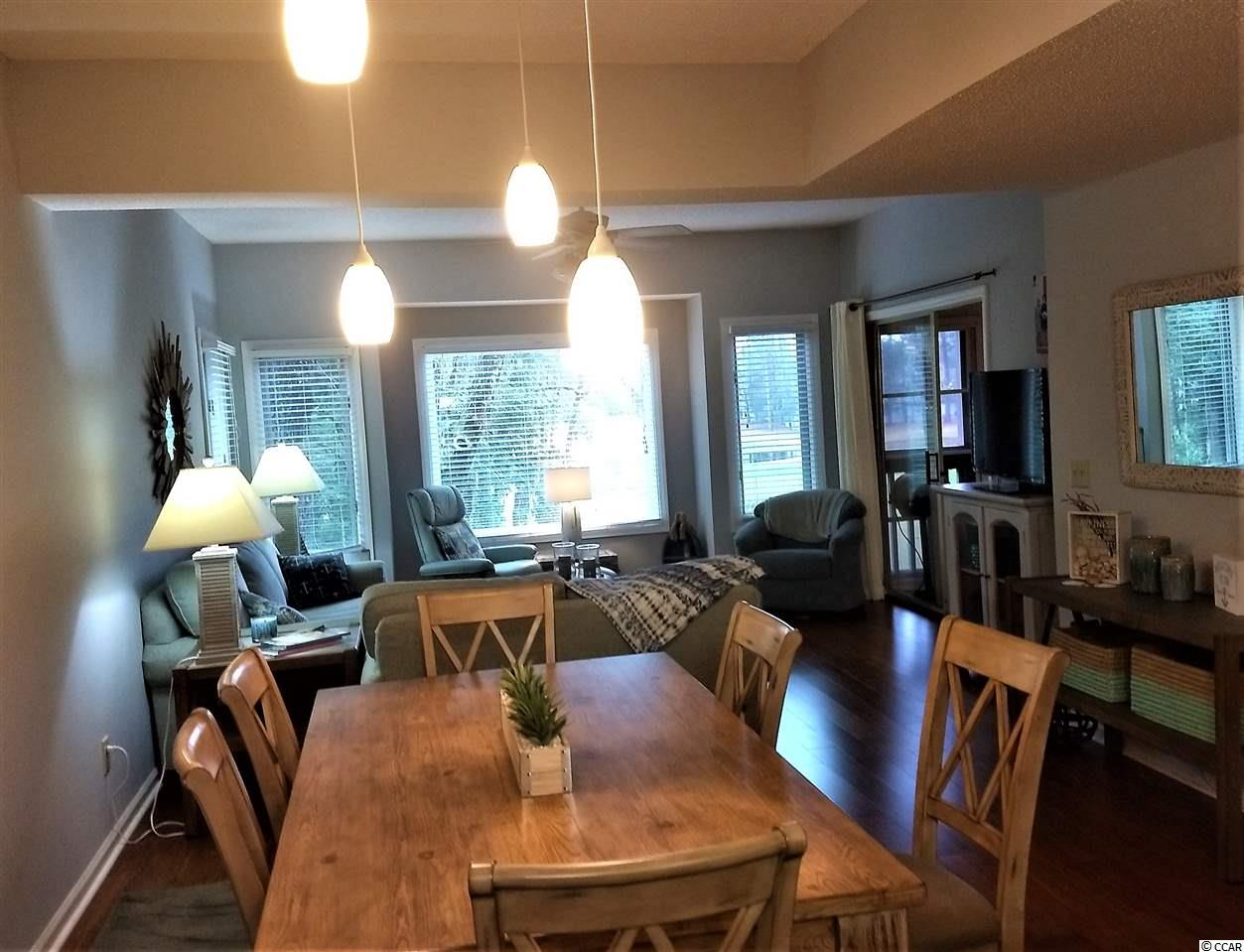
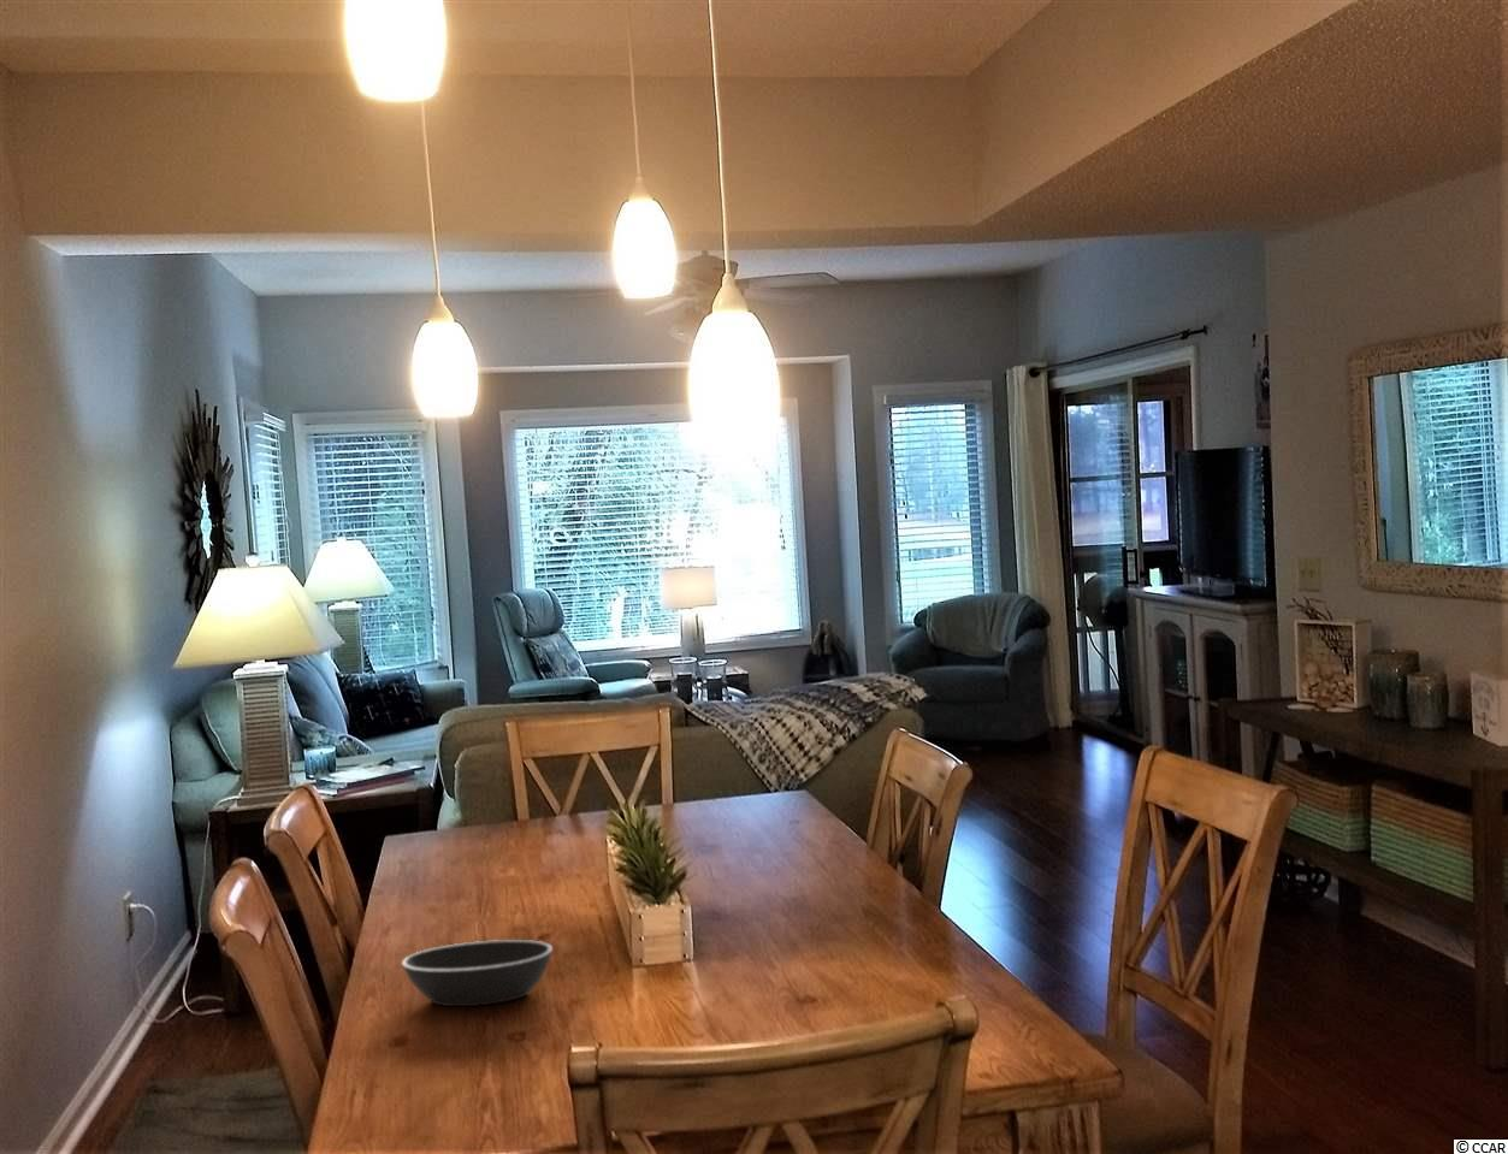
+ bowl [401,938,554,1007]
